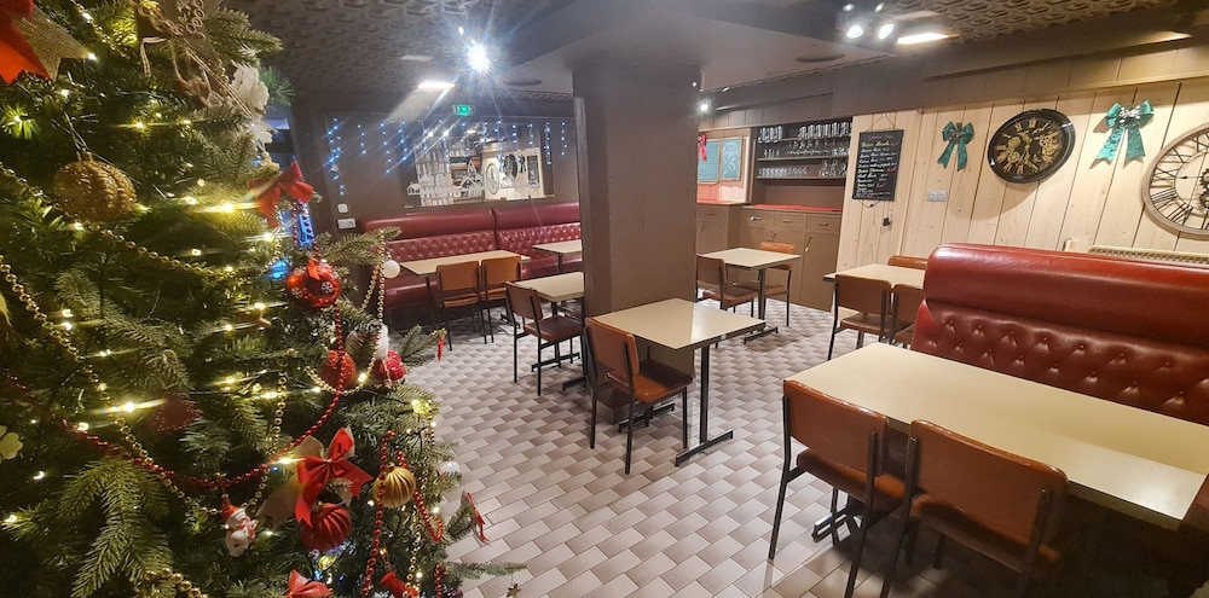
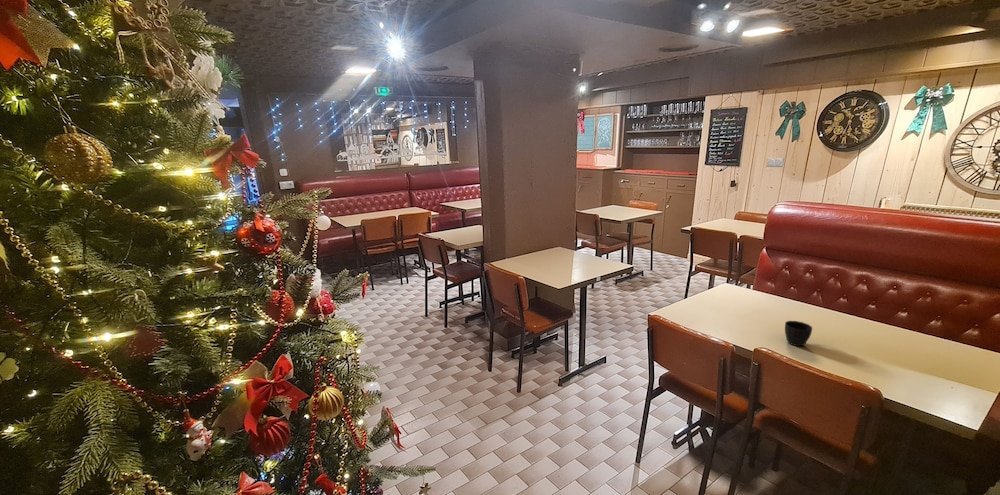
+ cup [784,320,813,347]
